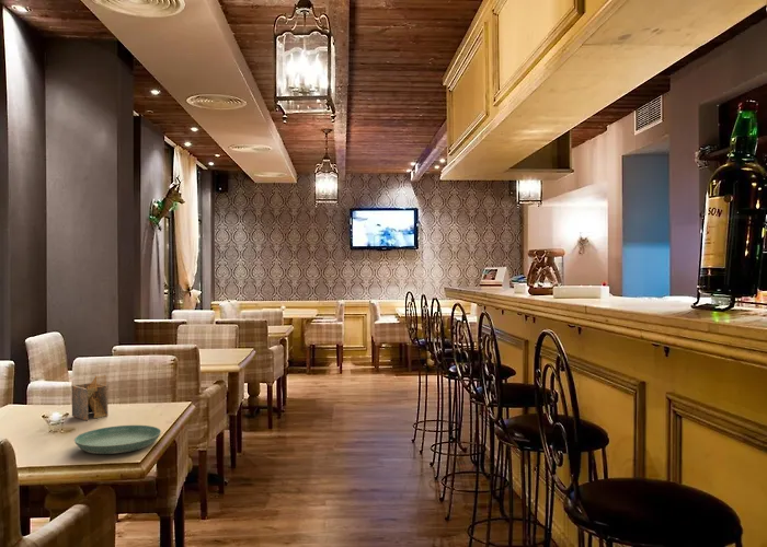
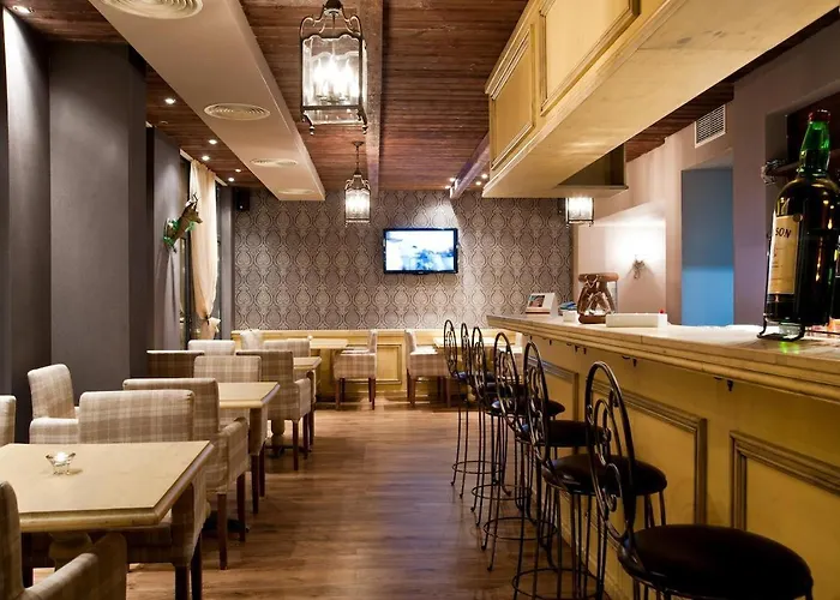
- napkin holder [71,374,110,421]
- saucer [73,424,162,455]
